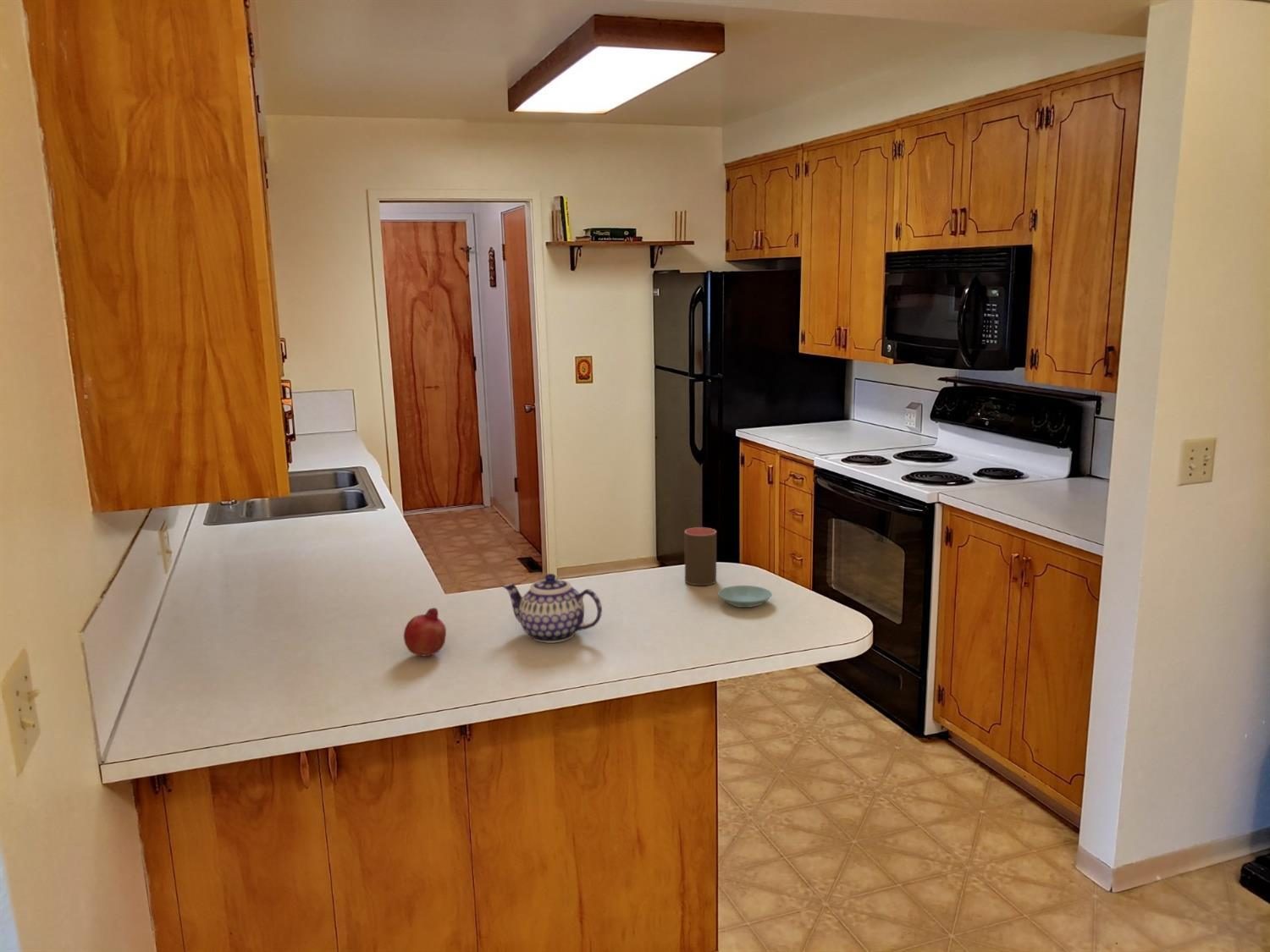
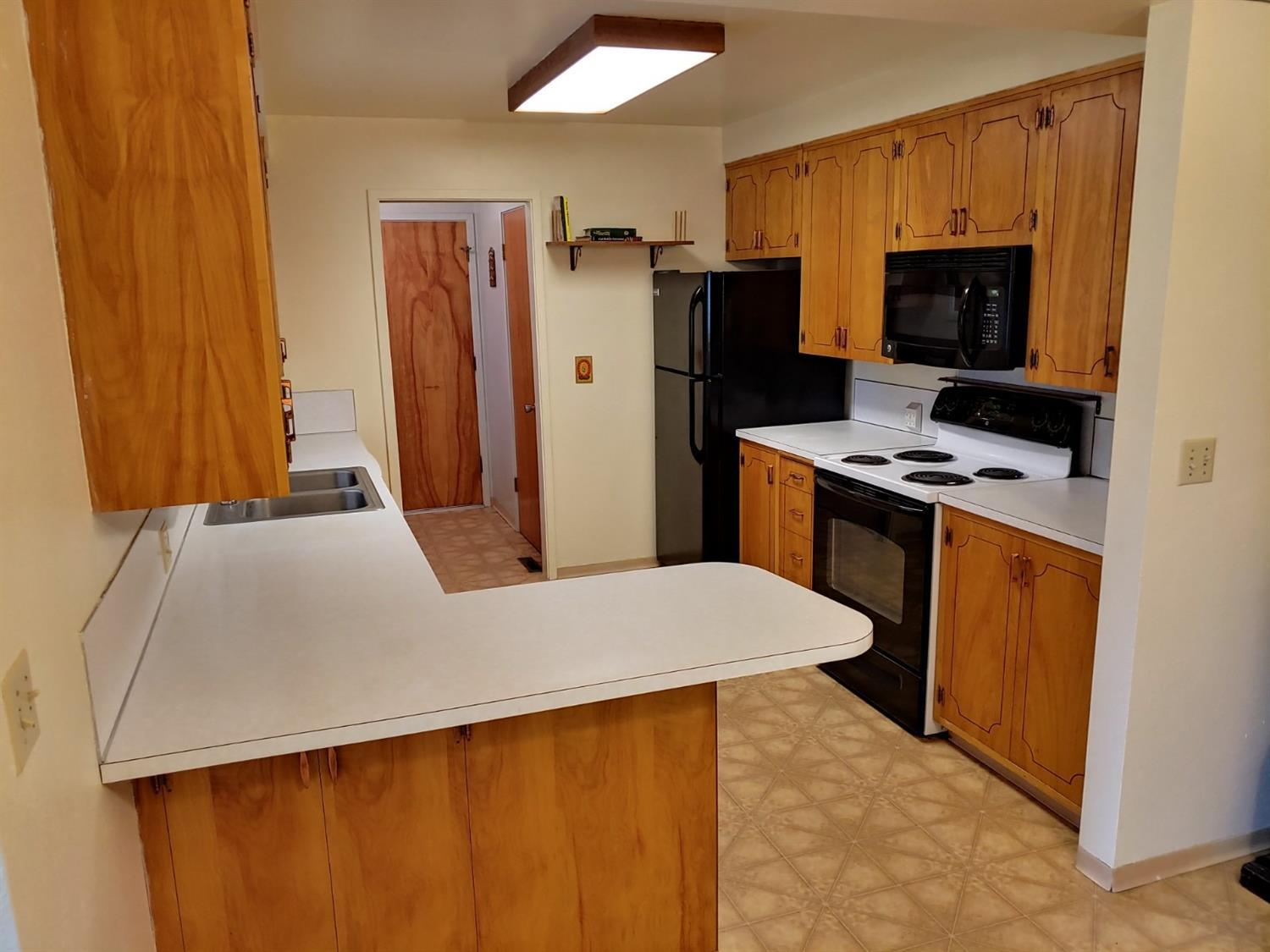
- cup [684,526,717,586]
- saucer [716,585,773,608]
- fruit [403,607,447,658]
- teapot [502,573,603,644]
